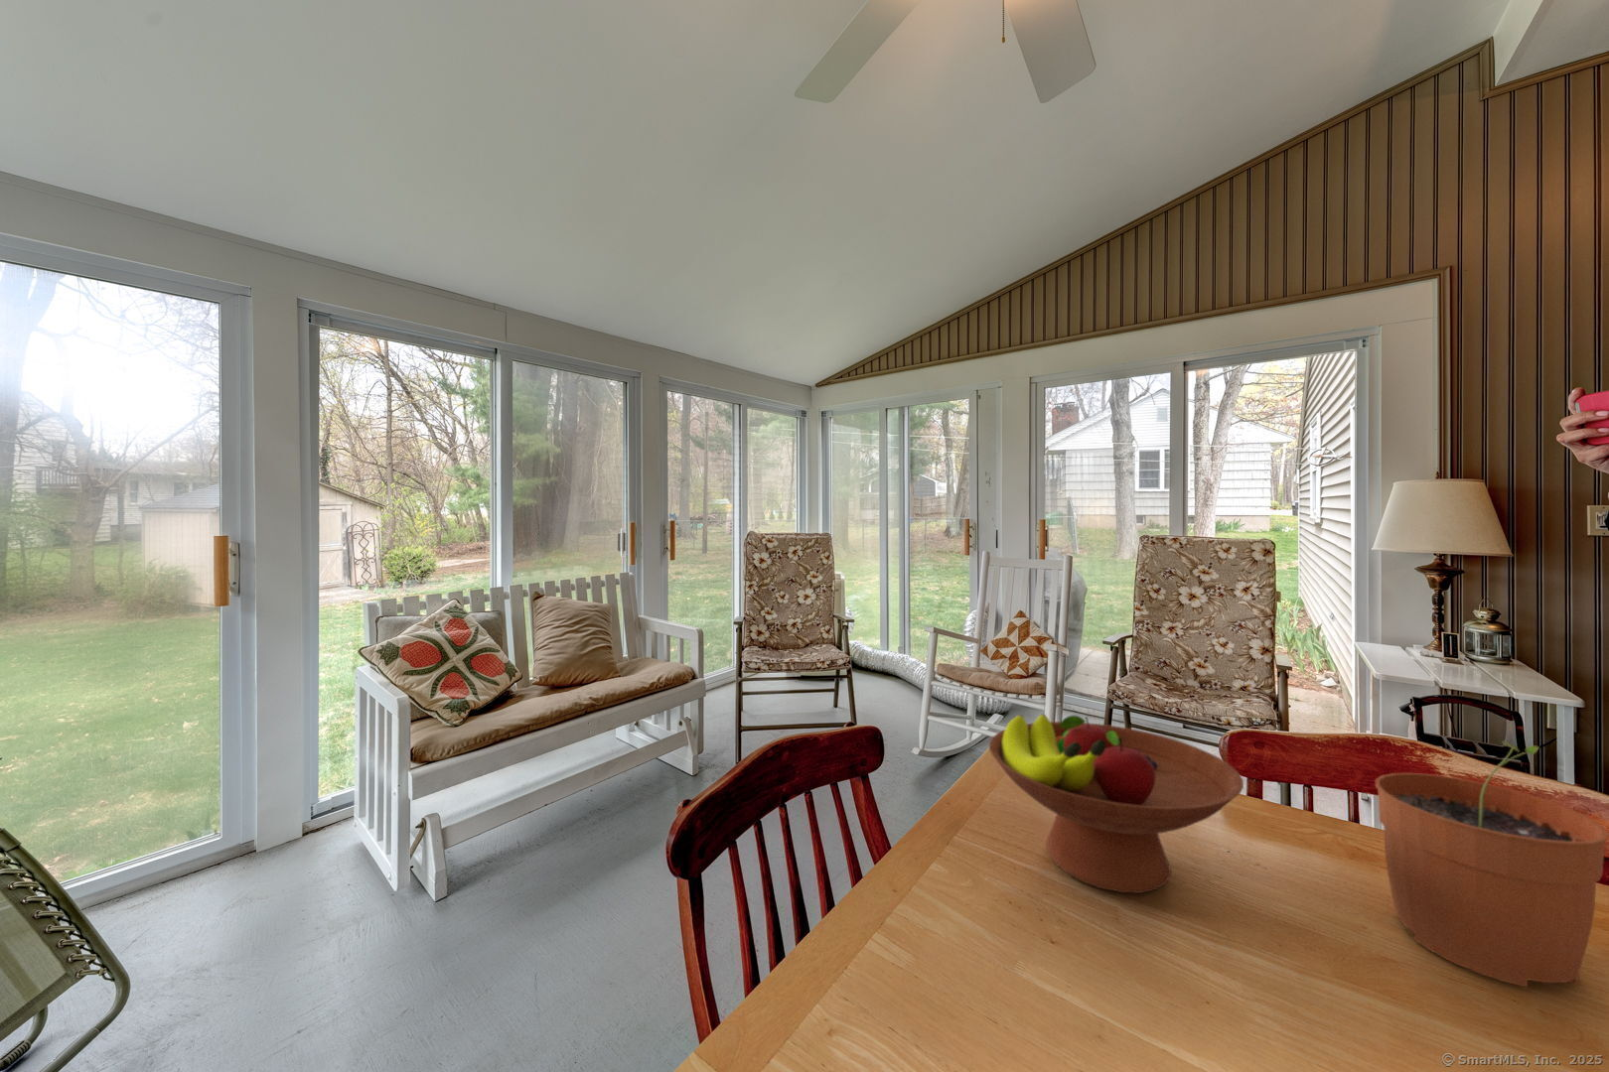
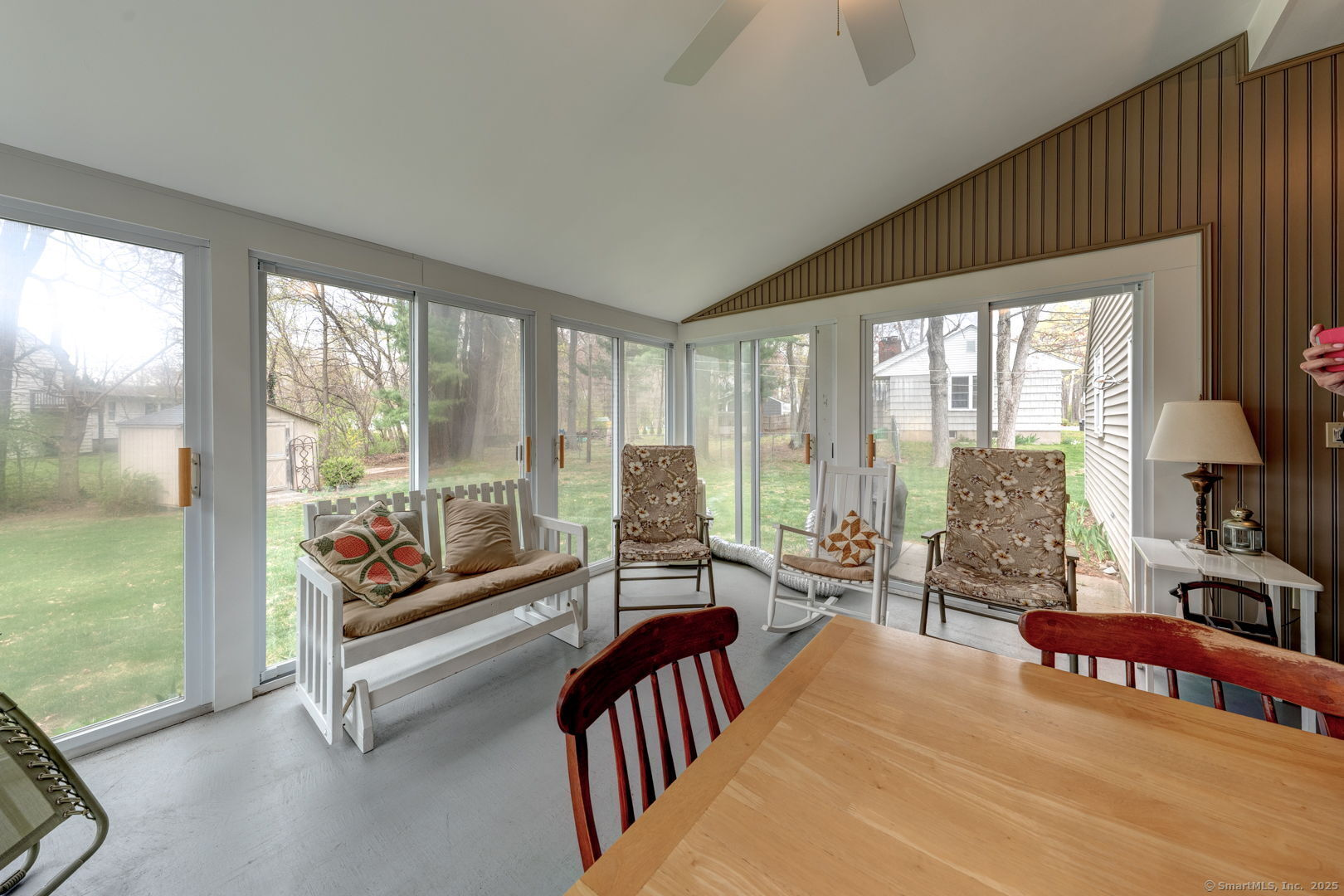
- plant pot [1374,739,1609,988]
- fruit bowl [988,713,1245,894]
